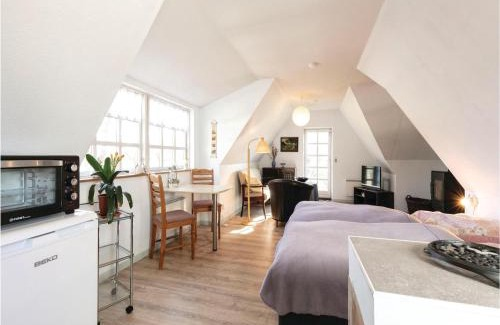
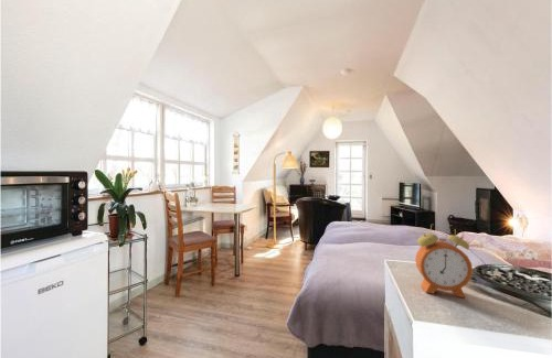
+ alarm clock [414,224,474,299]
